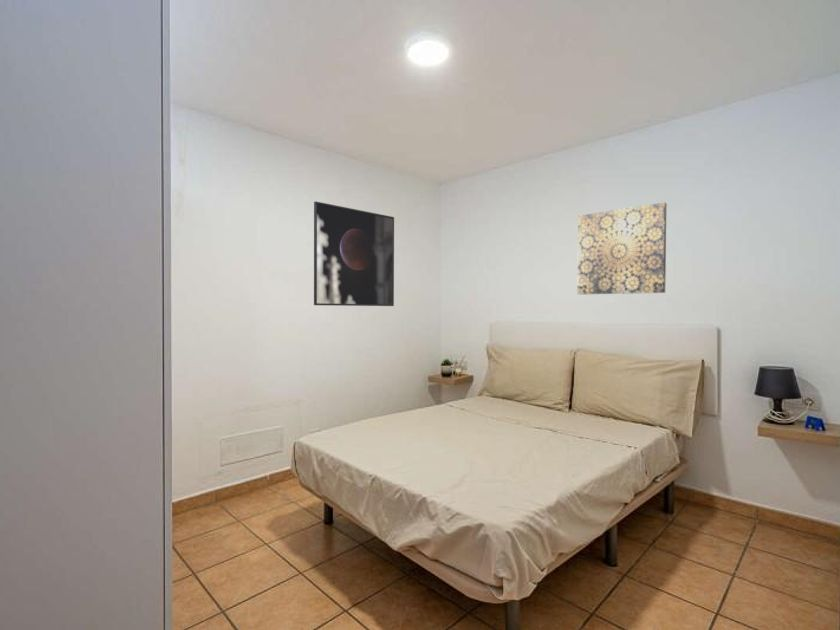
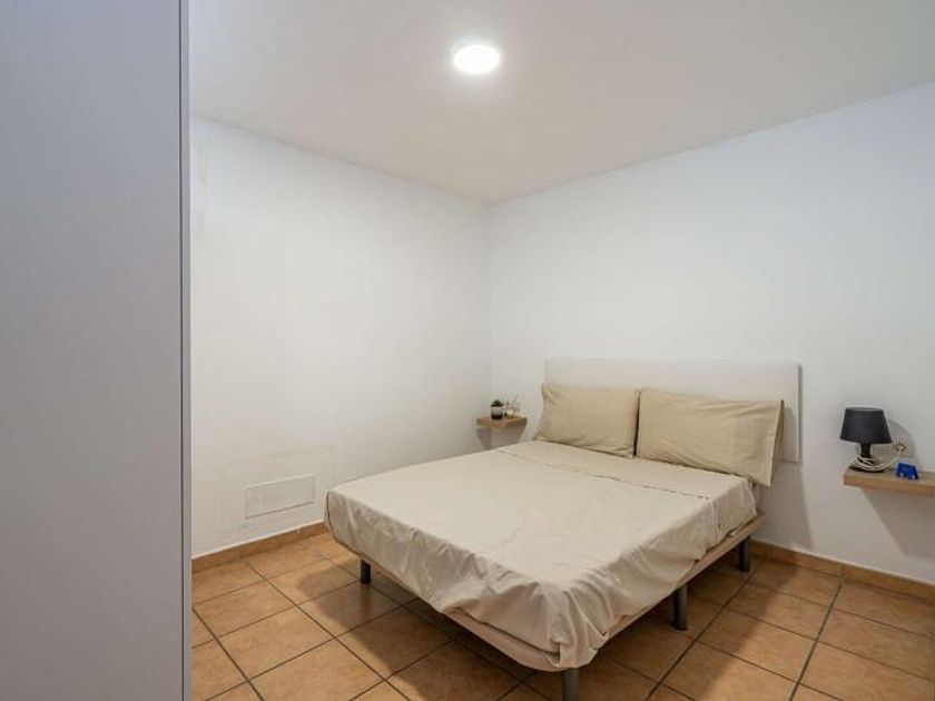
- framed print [313,200,395,307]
- wall art [576,202,668,295]
